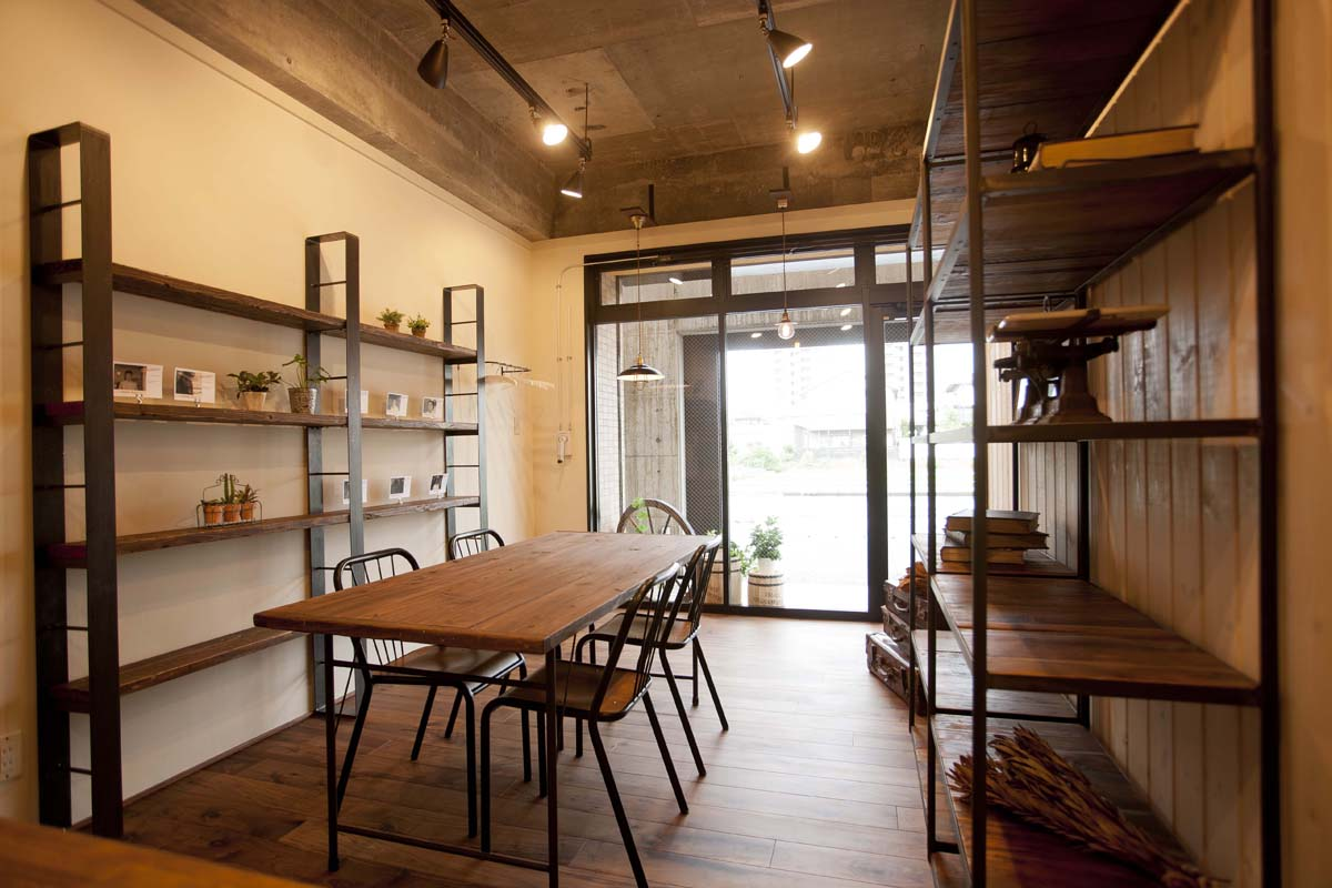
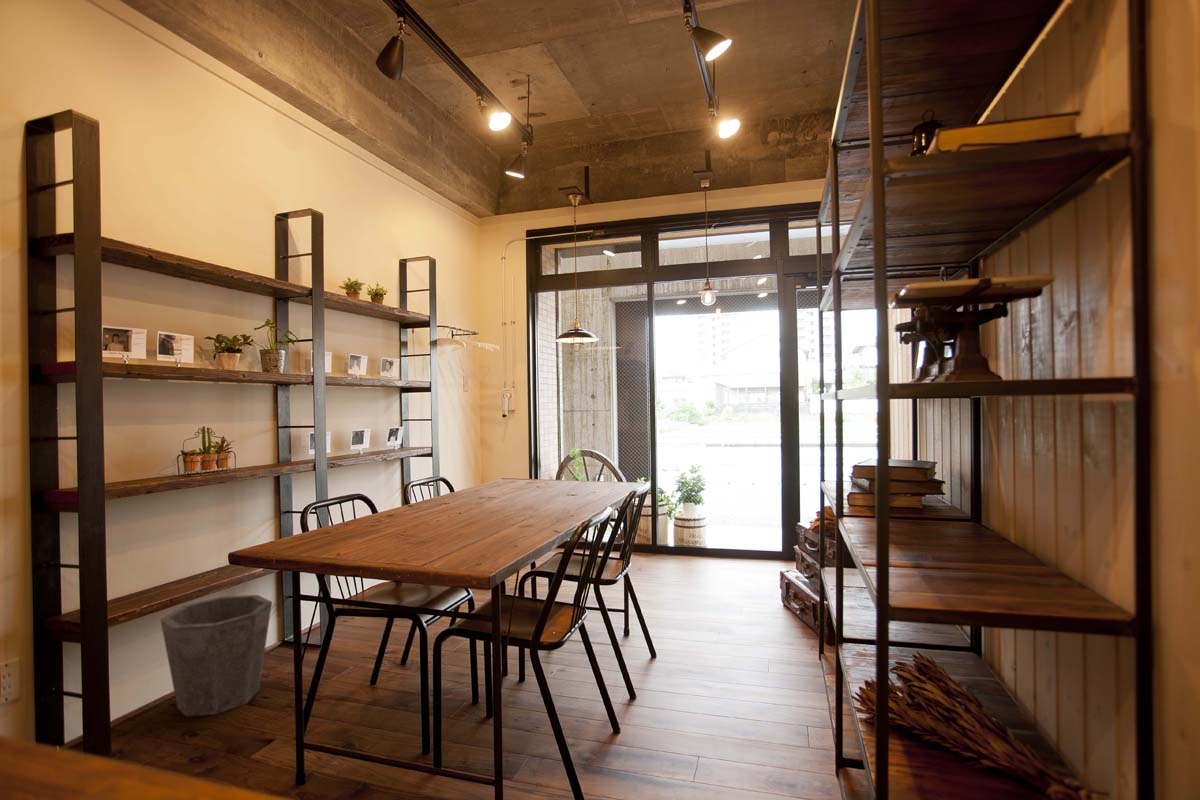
+ waste bin [159,594,273,717]
